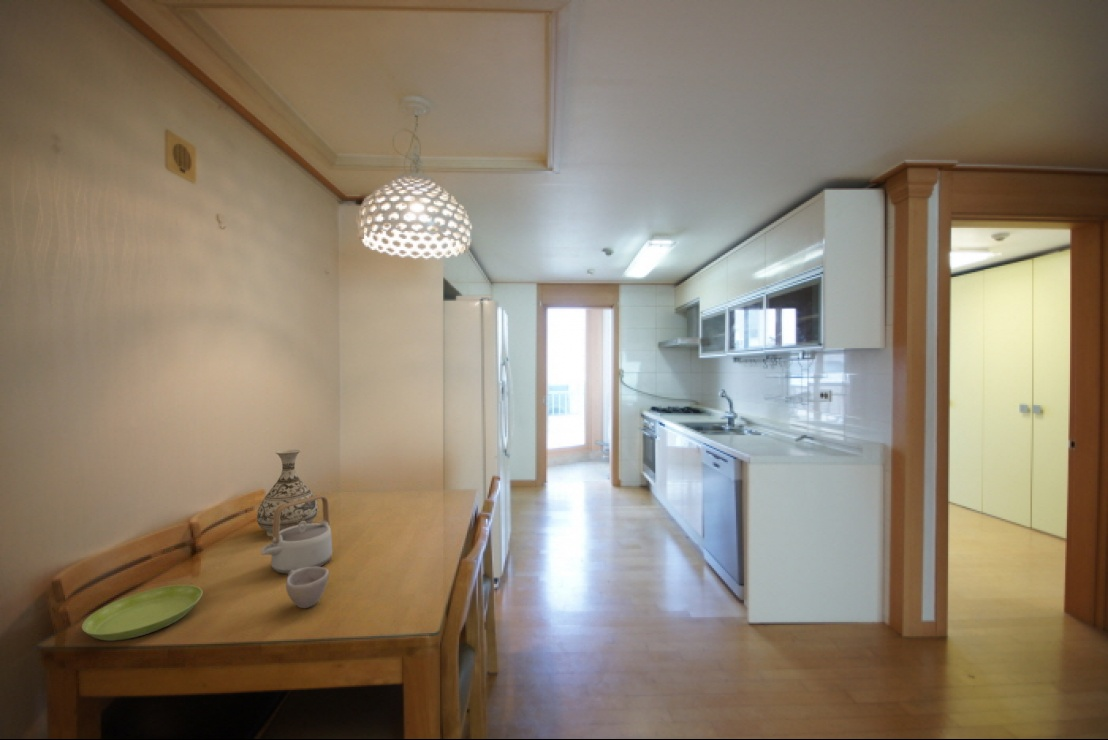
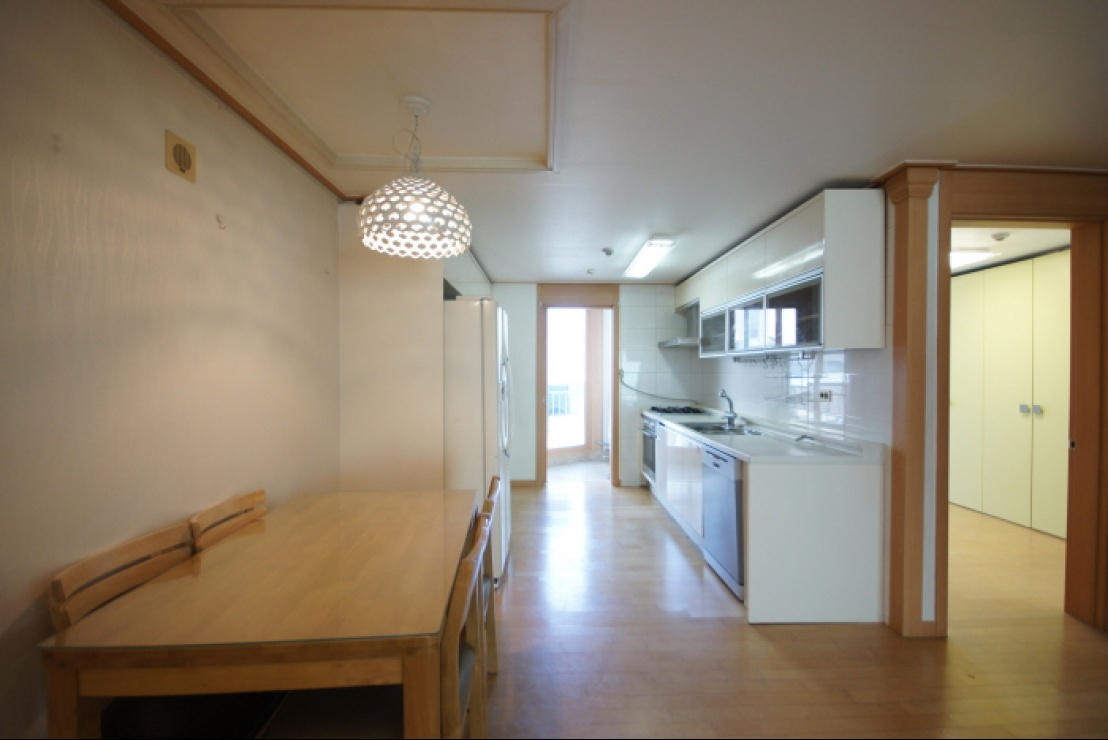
- cup [285,566,330,609]
- teapot [260,494,333,575]
- vase [256,448,319,538]
- saucer [81,584,203,641]
